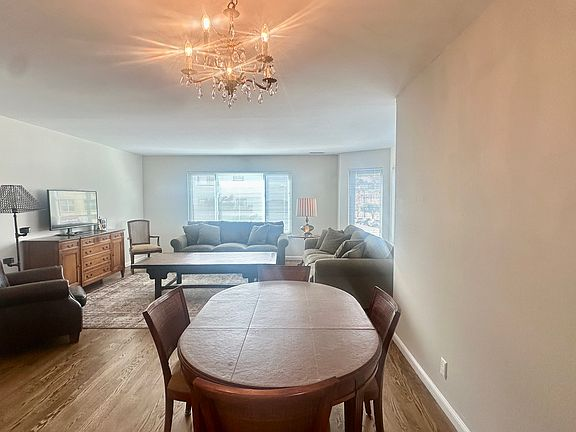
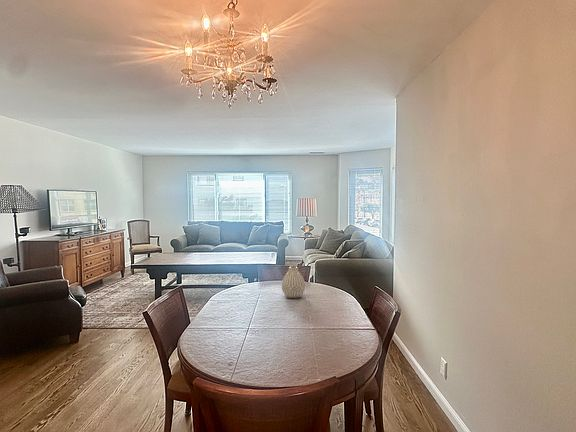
+ vase [281,265,306,299]
